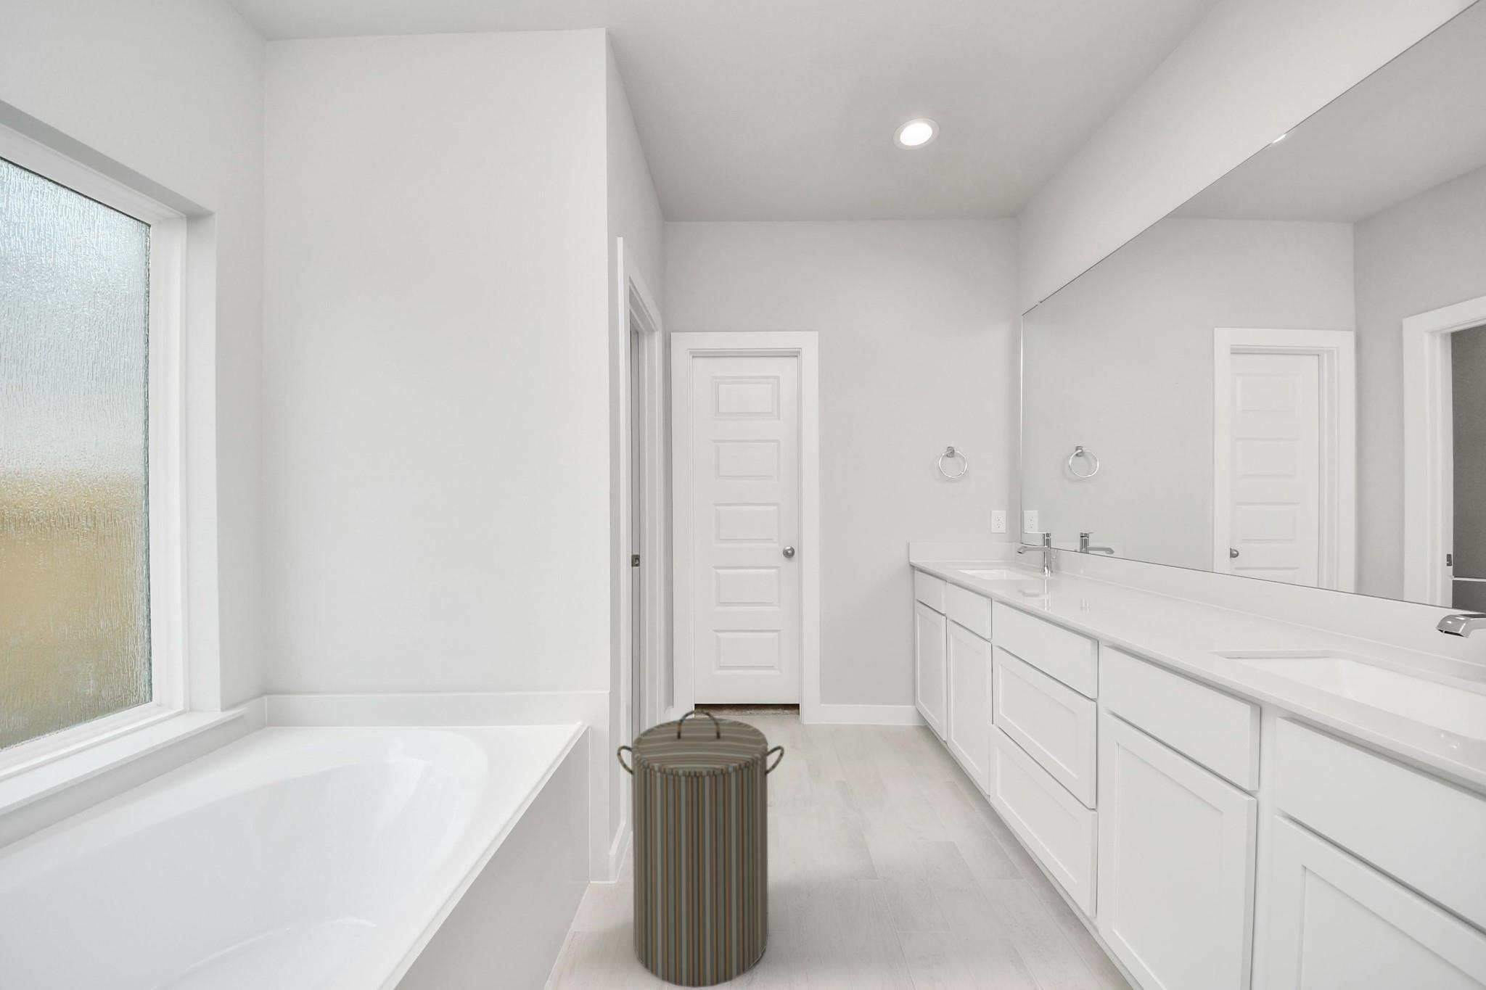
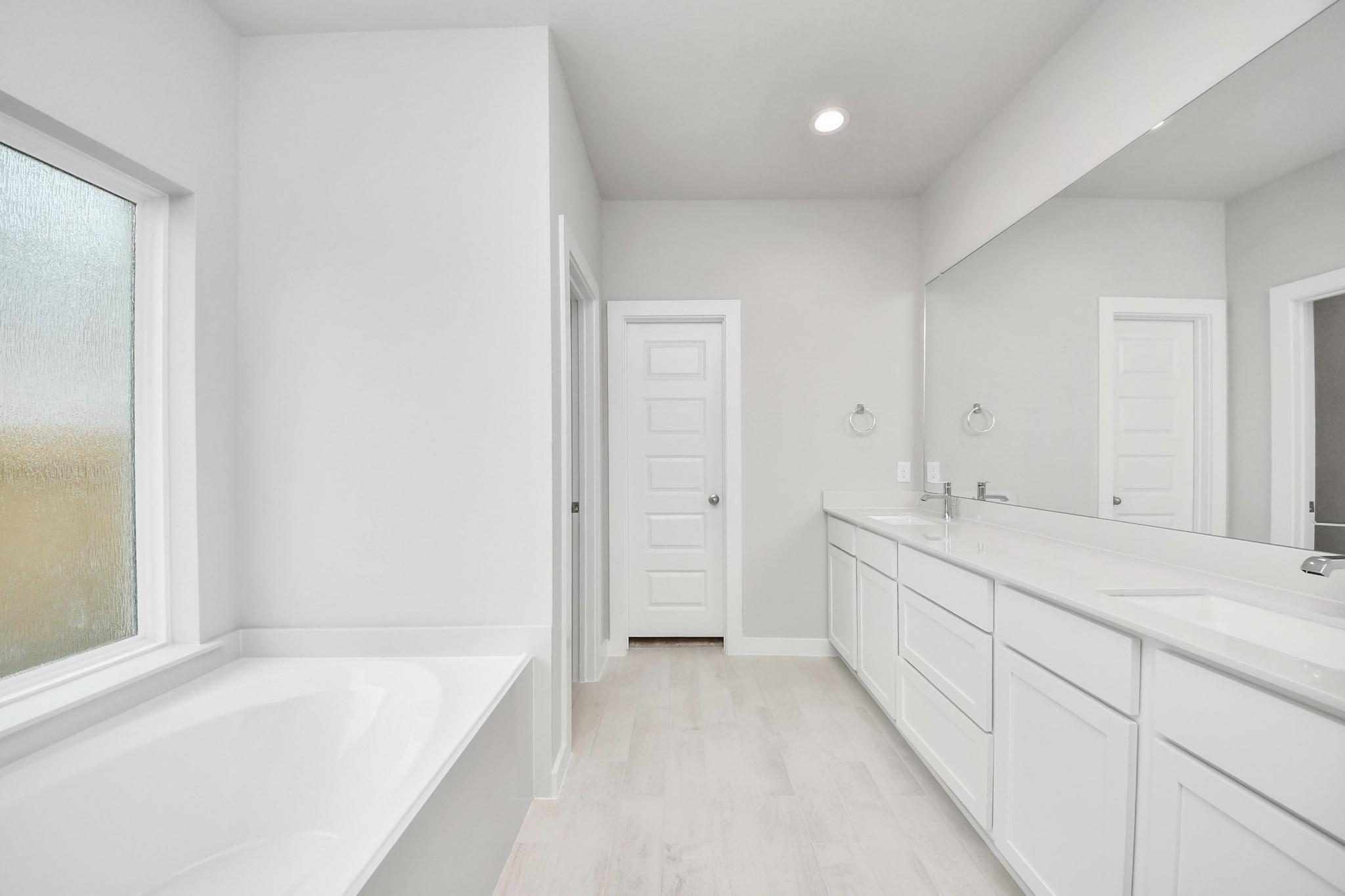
- laundry hamper [616,709,786,989]
